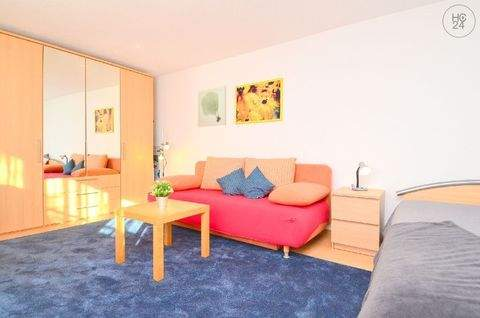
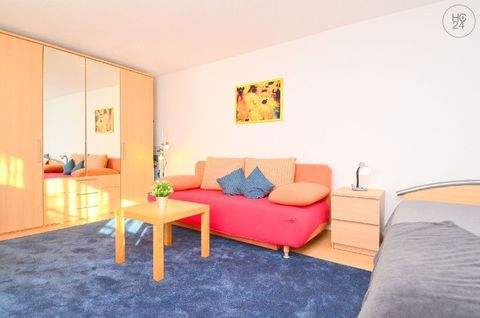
- wall art [197,85,227,128]
